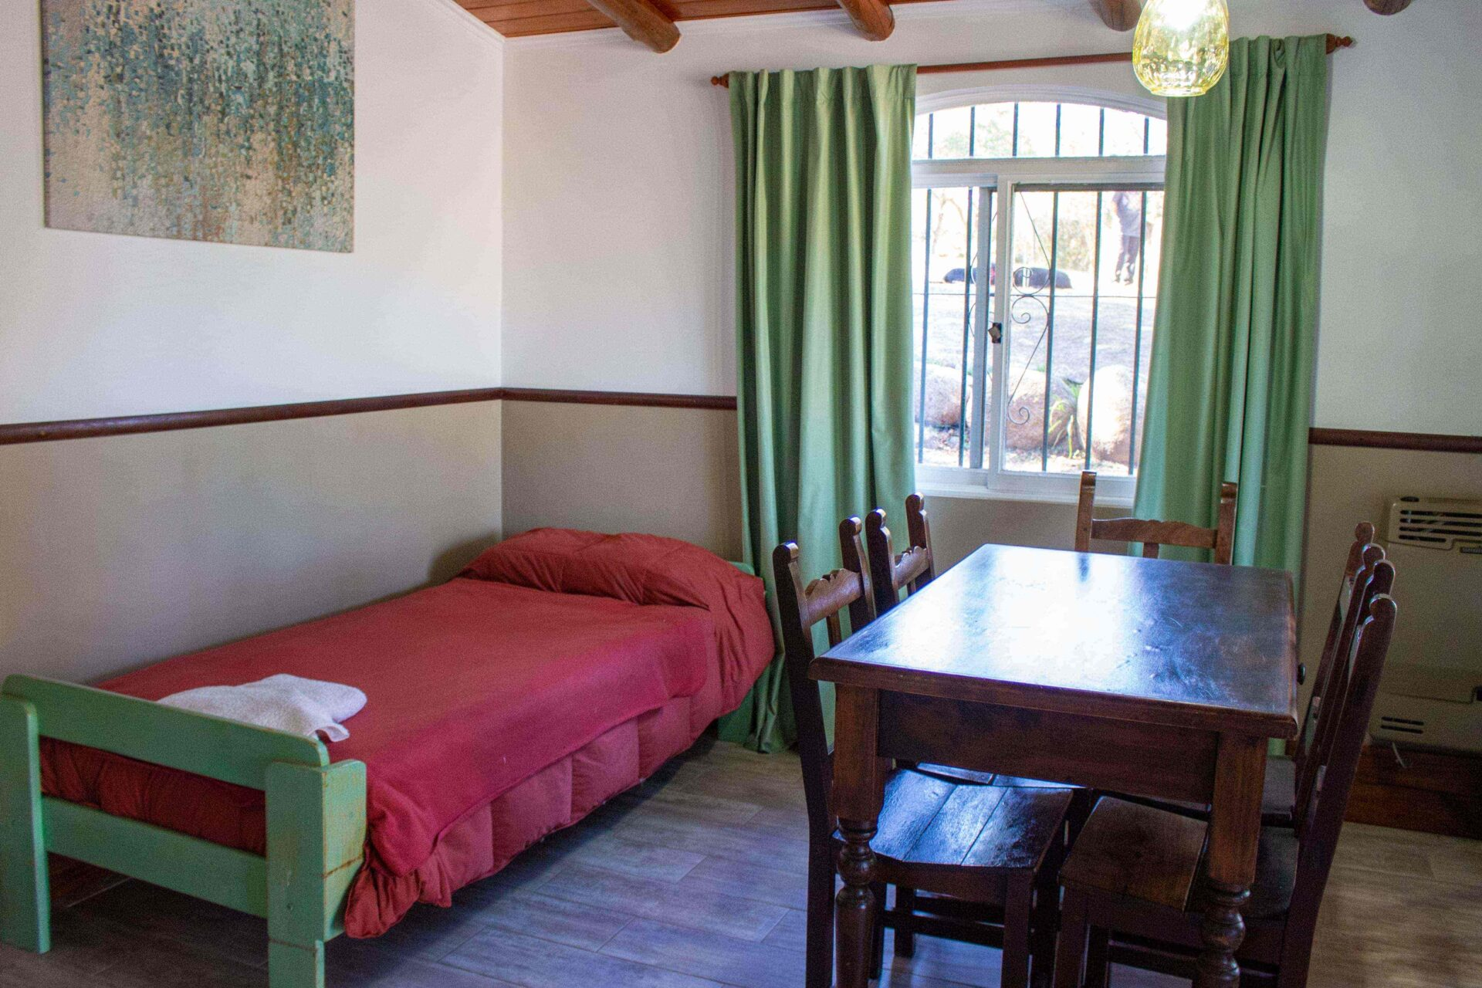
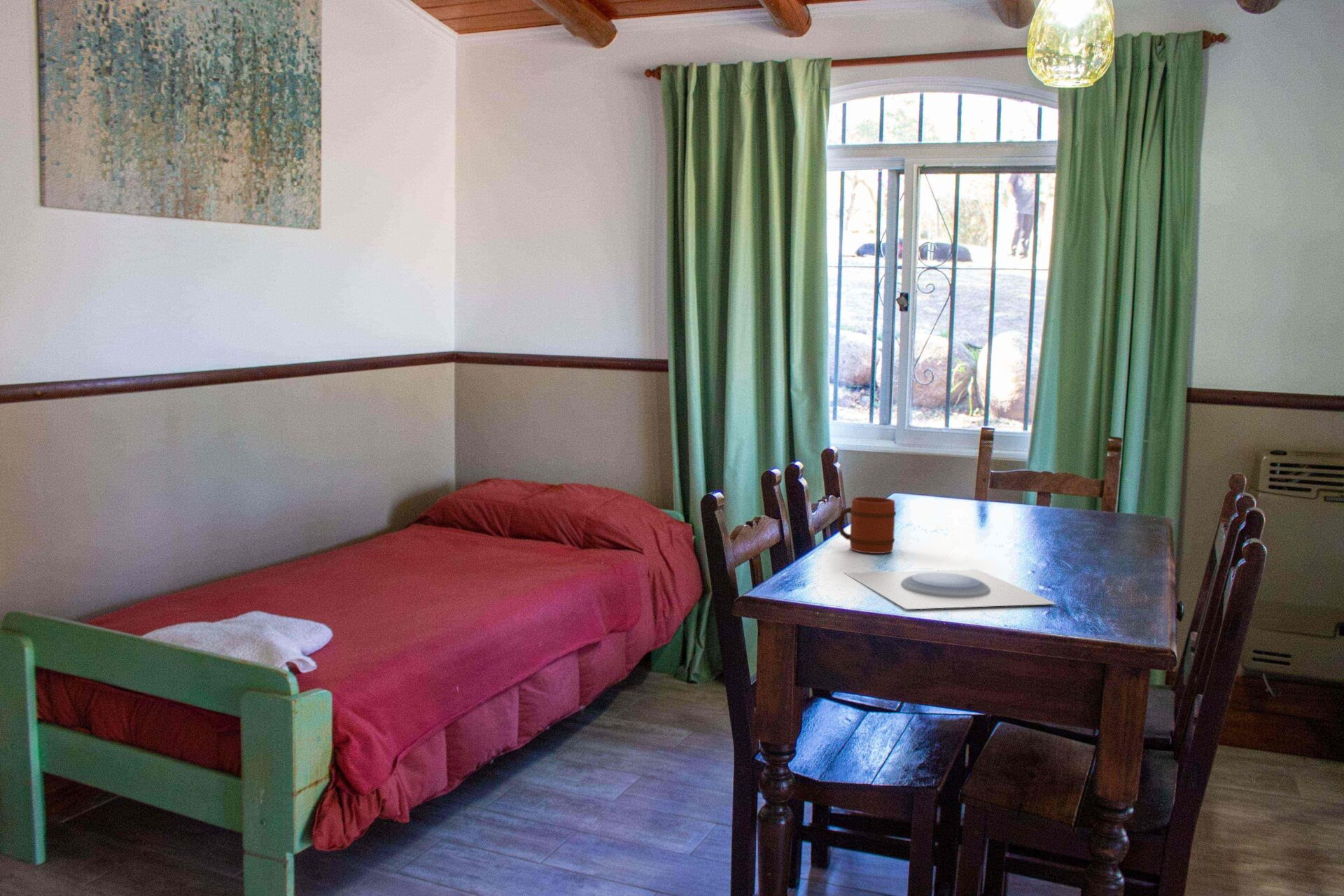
+ mug [837,496,897,554]
+ plate [843,568,1058,610]
